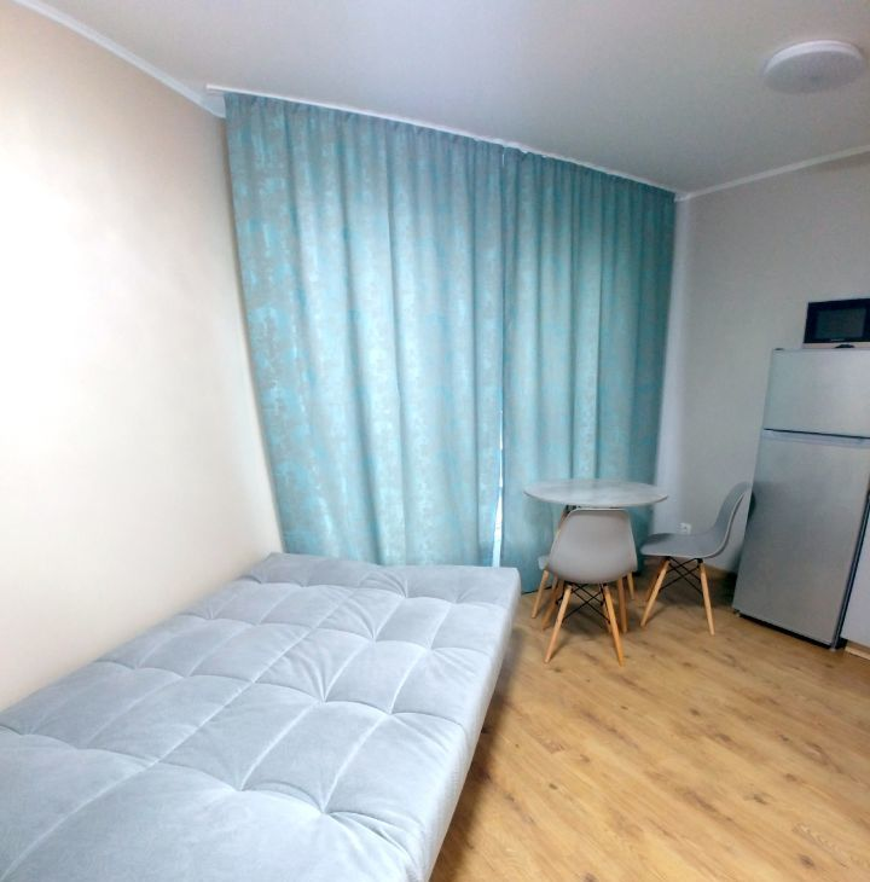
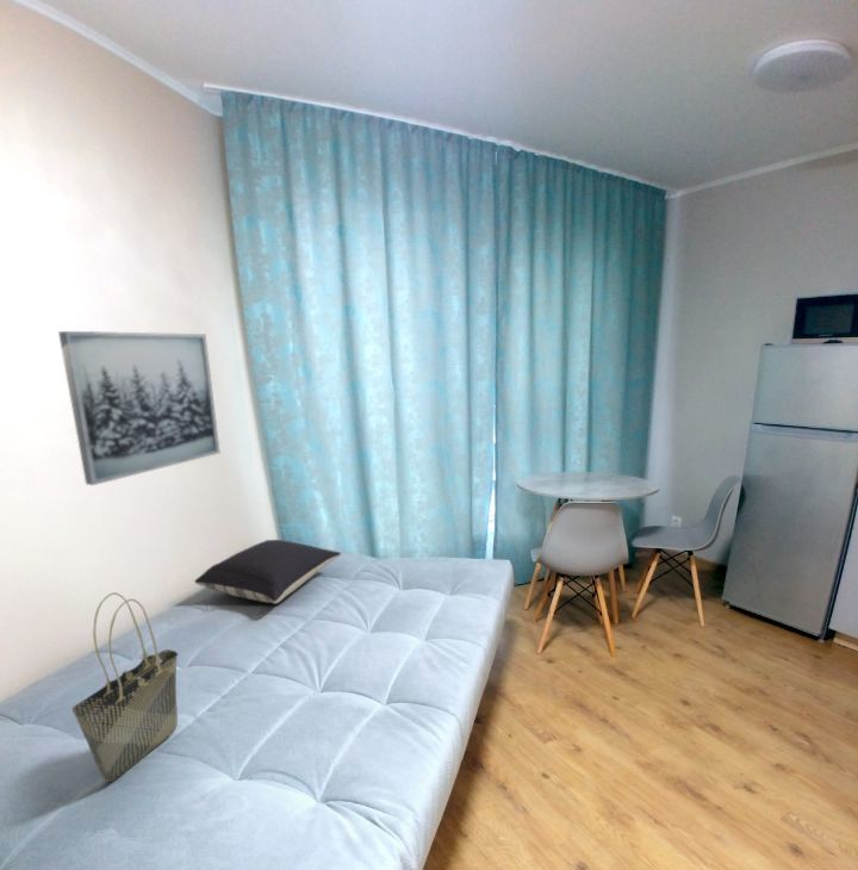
+ wall art [57,330,220,486]
+ tote bag [72,591,179,784]
+ pillow [193,539,342,605]
